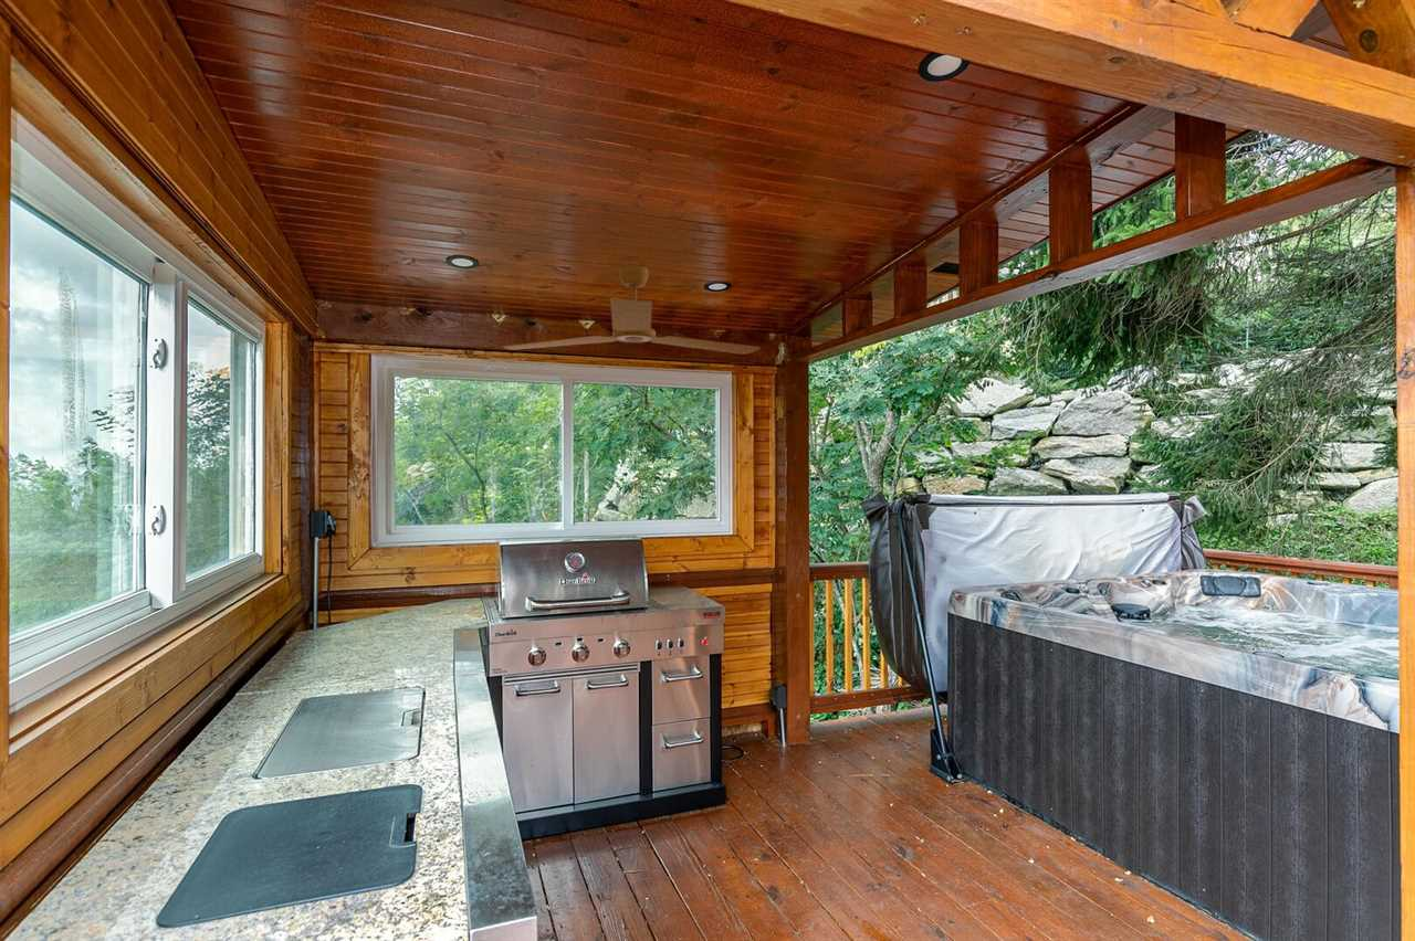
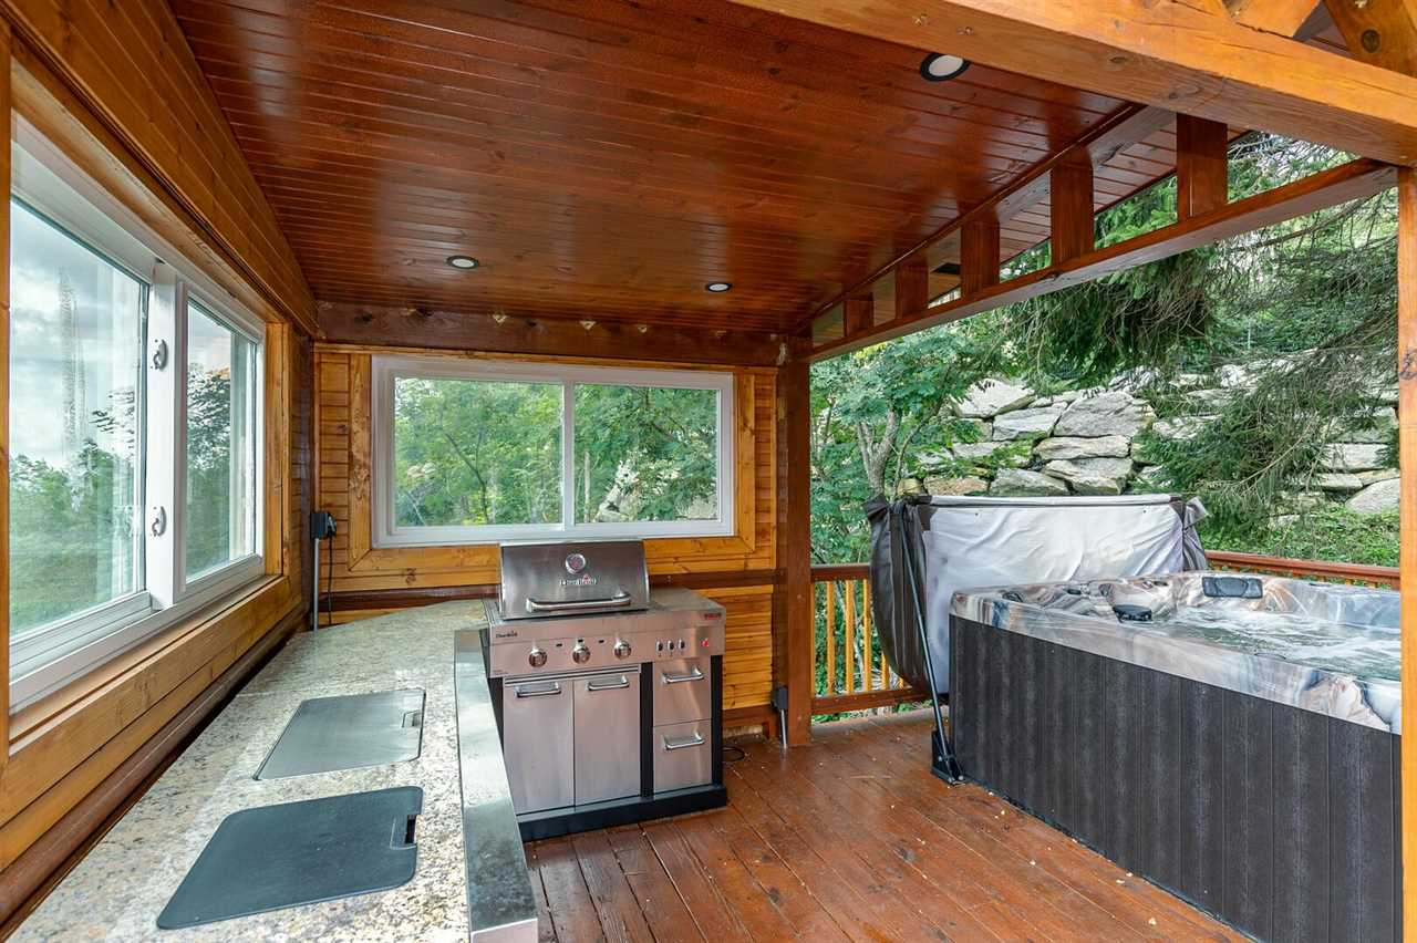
- ceiling fan [501,265,761,356]
